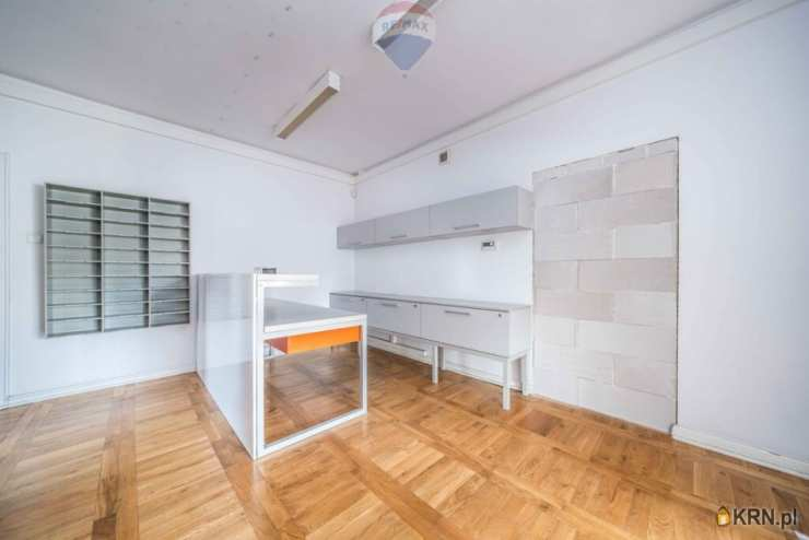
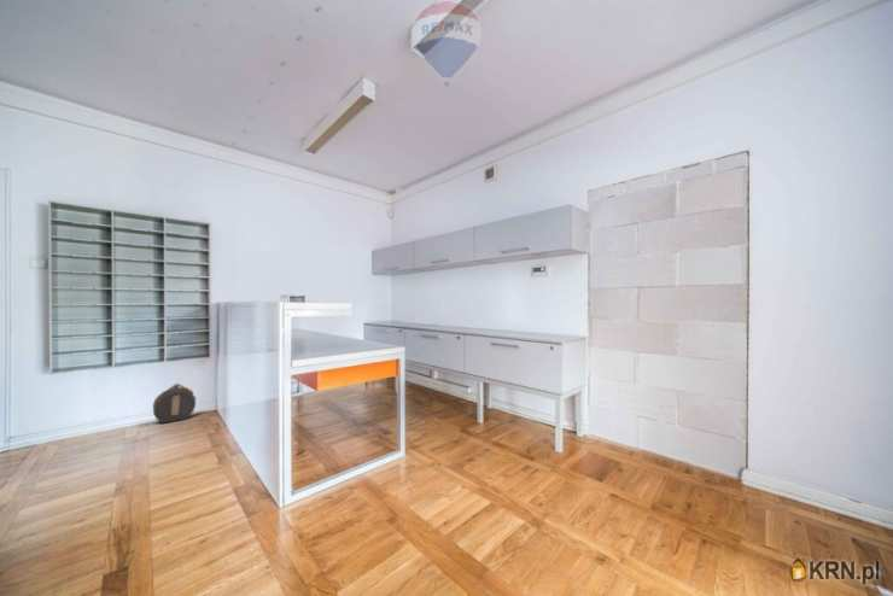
+ hat box [152,382,197,423]
